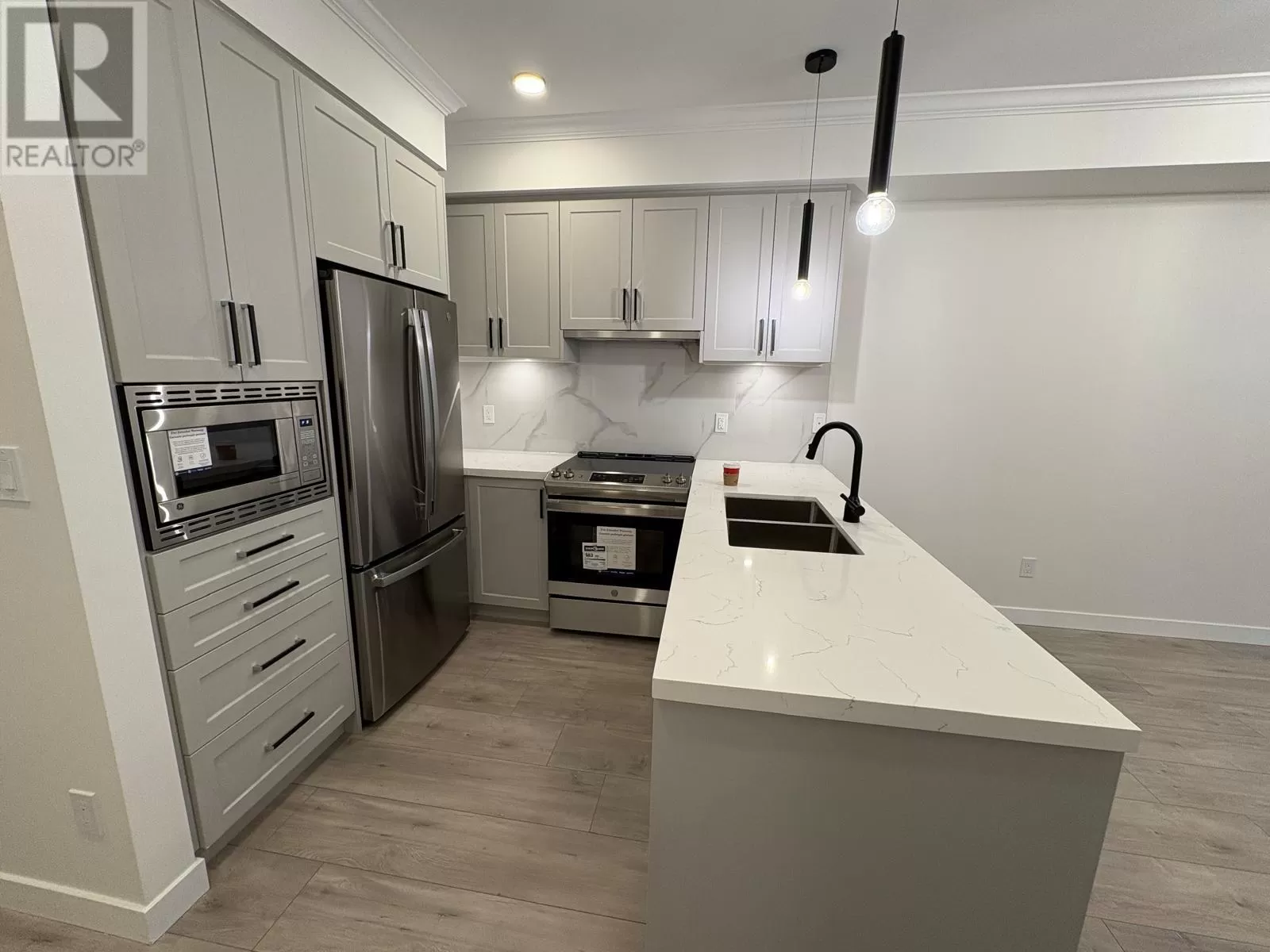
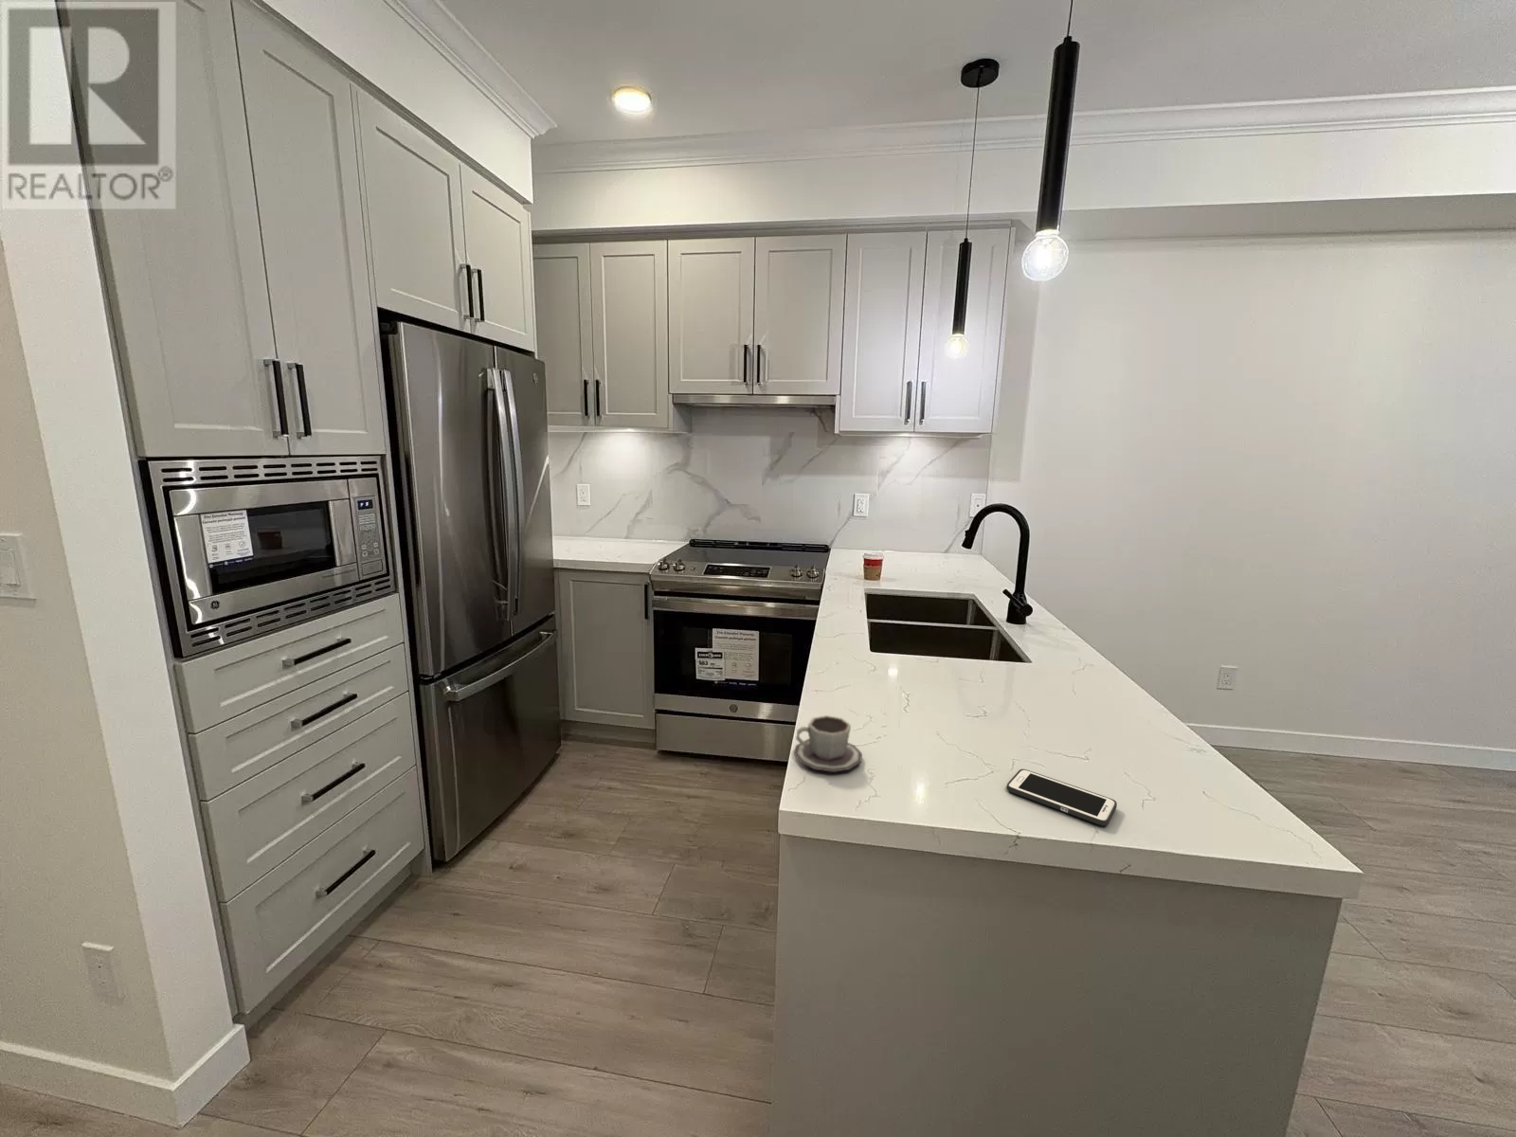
+ cup [793,714,863,773]
+ cell phone [1005,768,1118,826]
